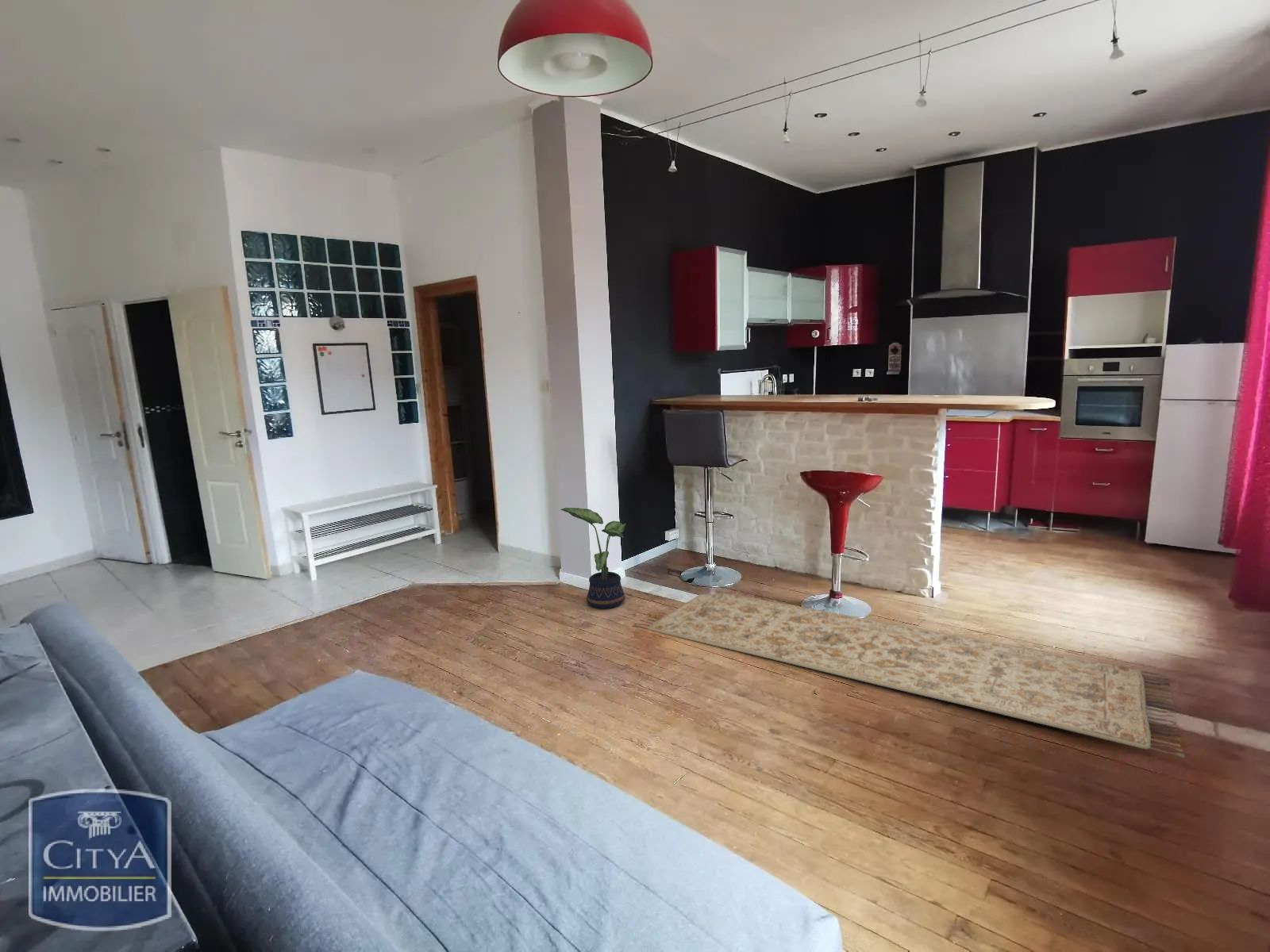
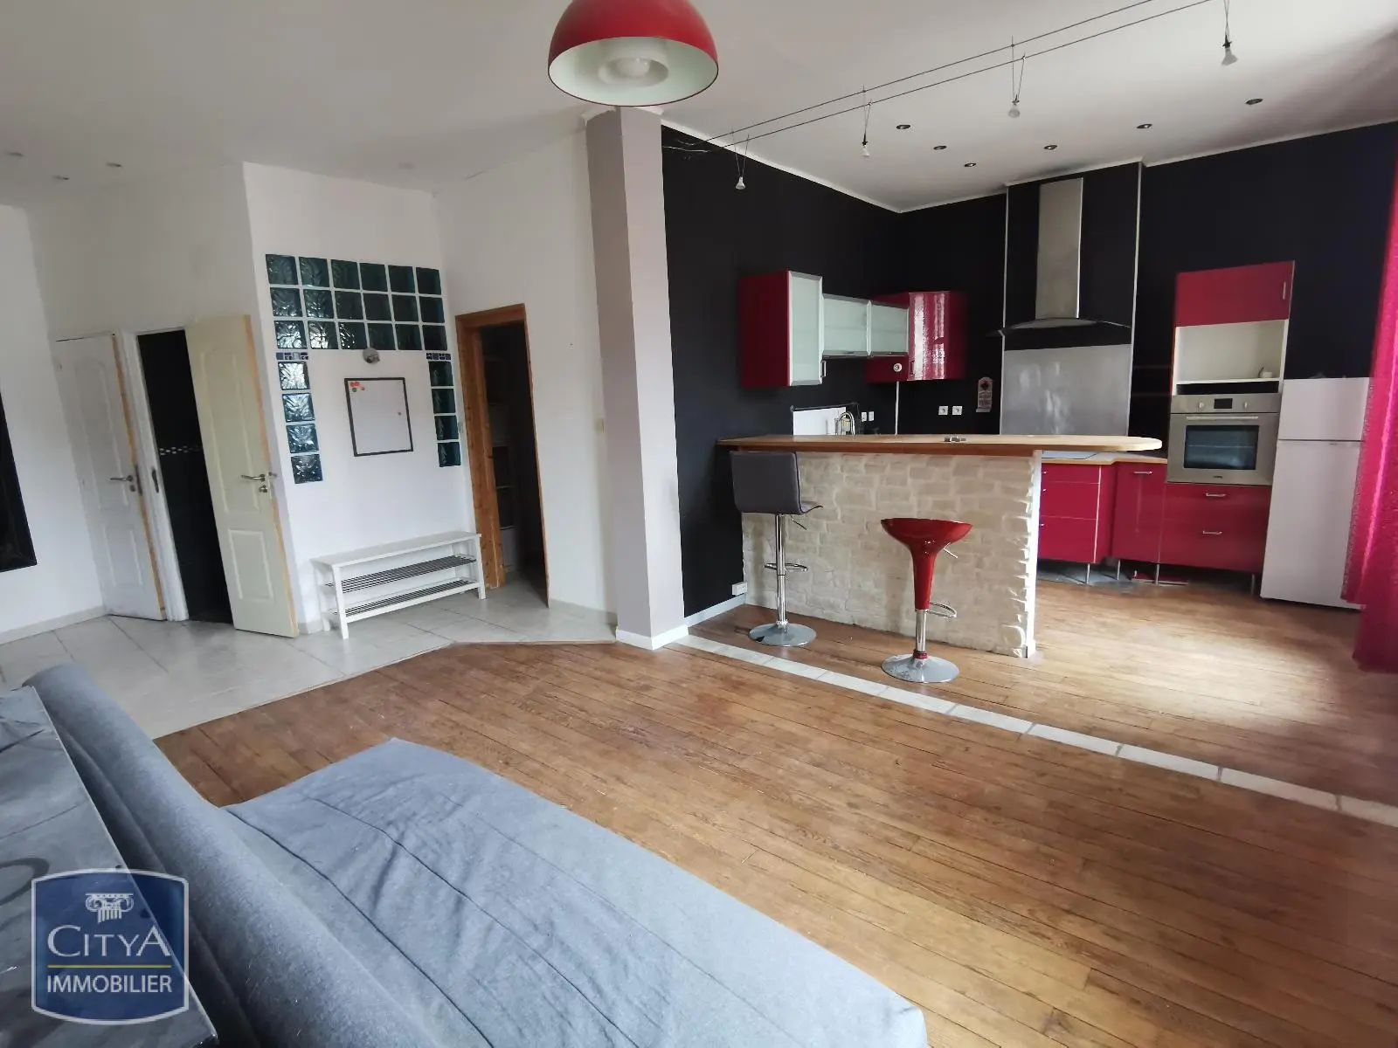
- potted plant [560,507,626,609]
- rug [632,593,1187,759]
